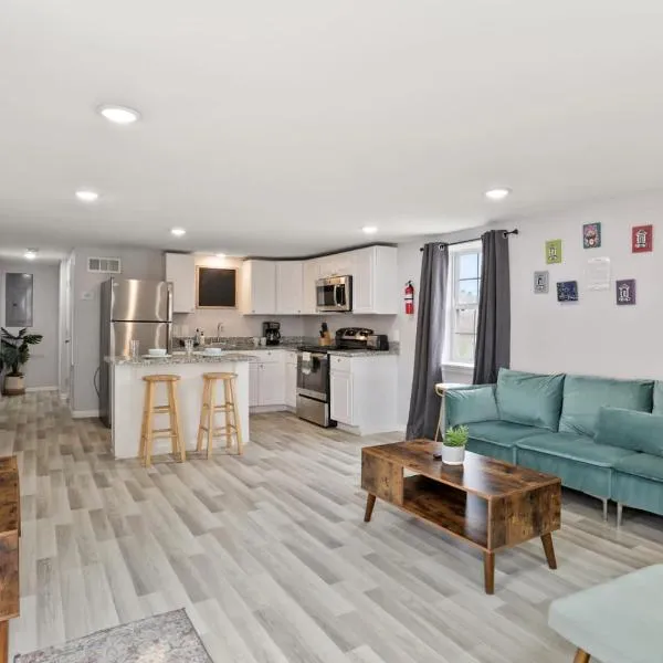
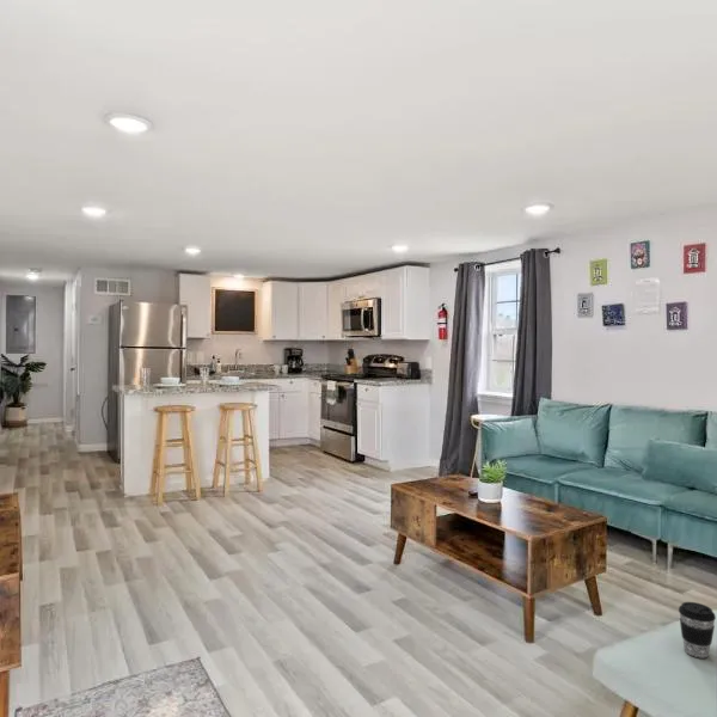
+ coffee cup [678,601,717,658]
